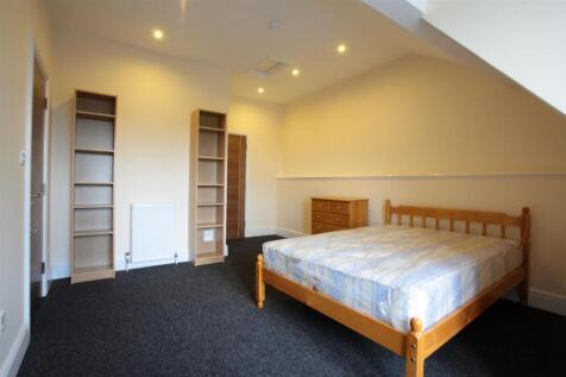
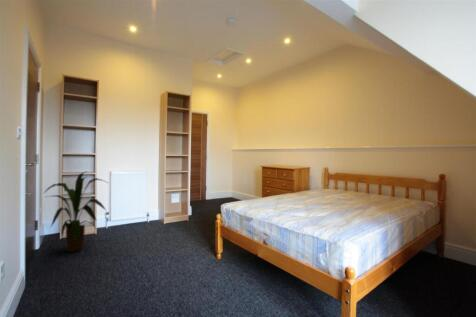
+ house plant [43,170,109,253]
